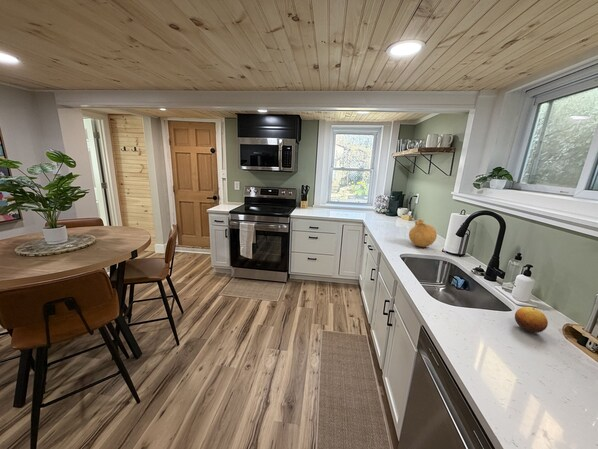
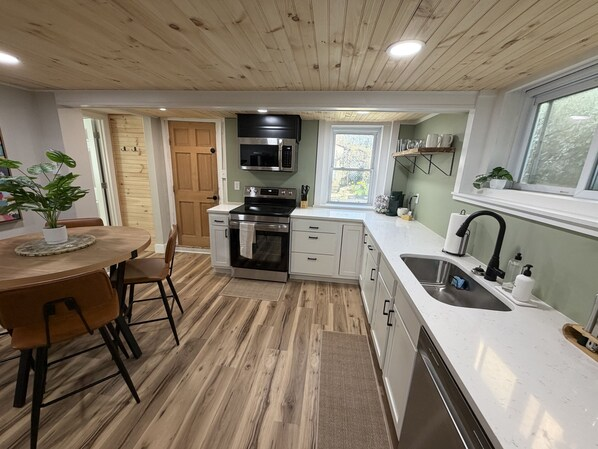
- ceramic pot [408,219,438,248]
- fruit [514,306,549,334]
